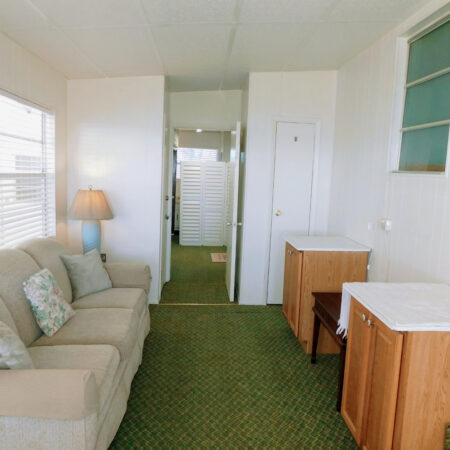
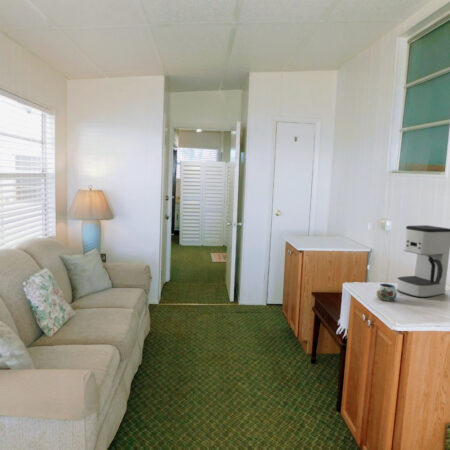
+ mug [375,283,398,302]
+ coffee maker [396,224,450,299]
